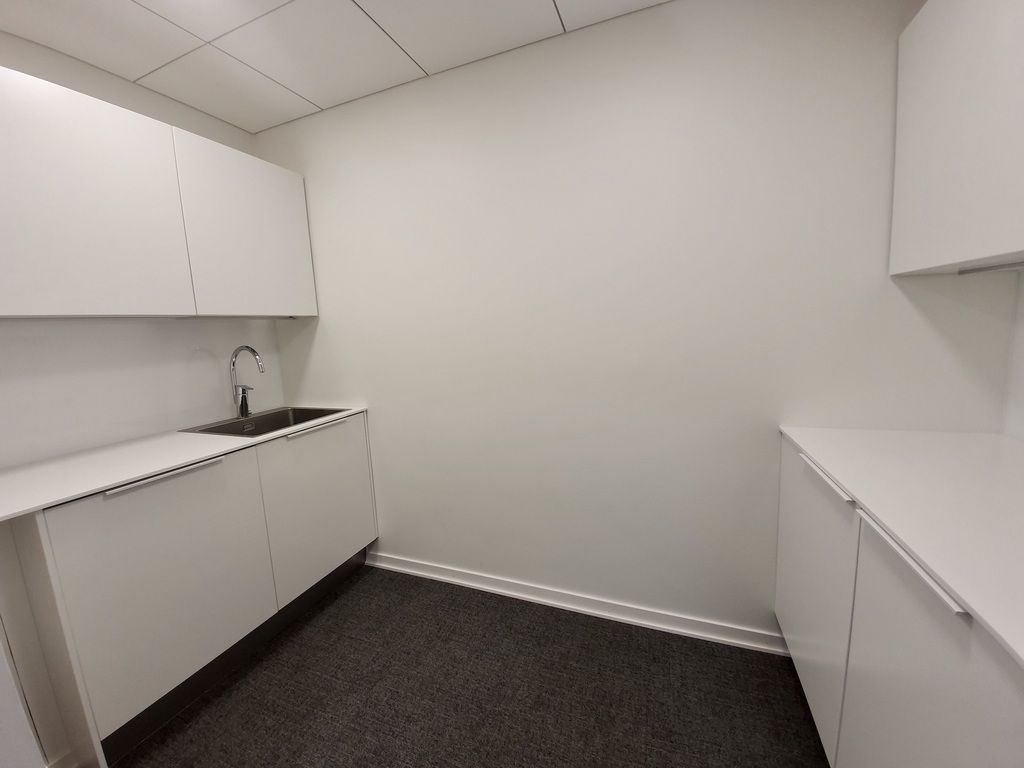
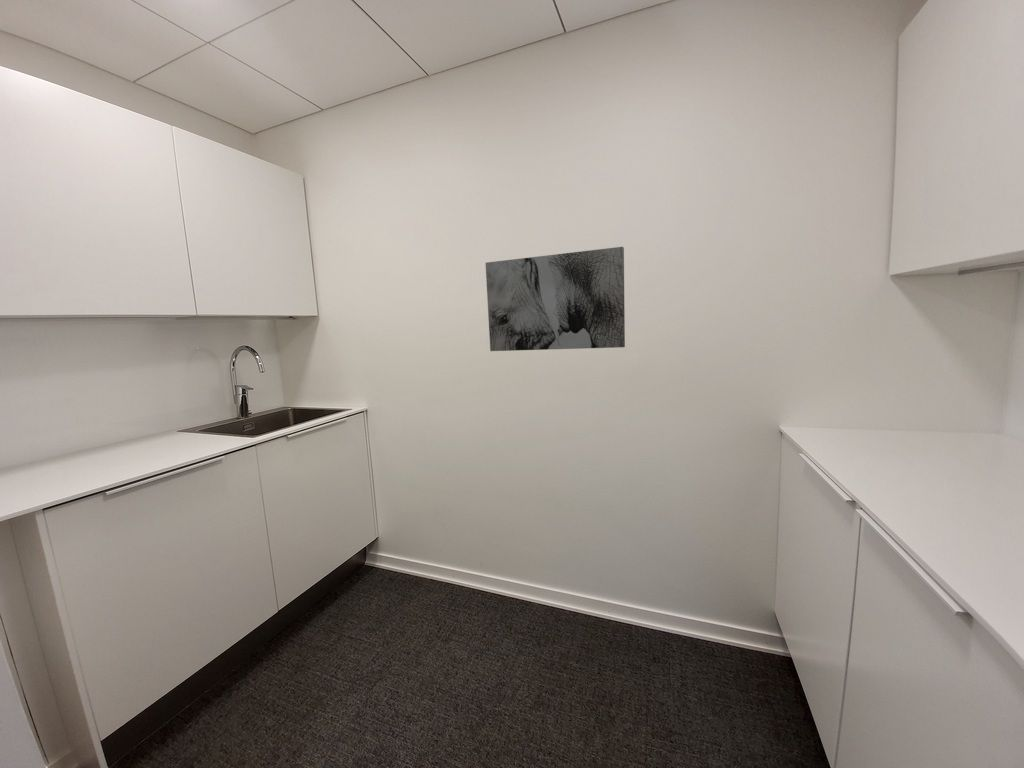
+ wall art [485,246,626,352]
